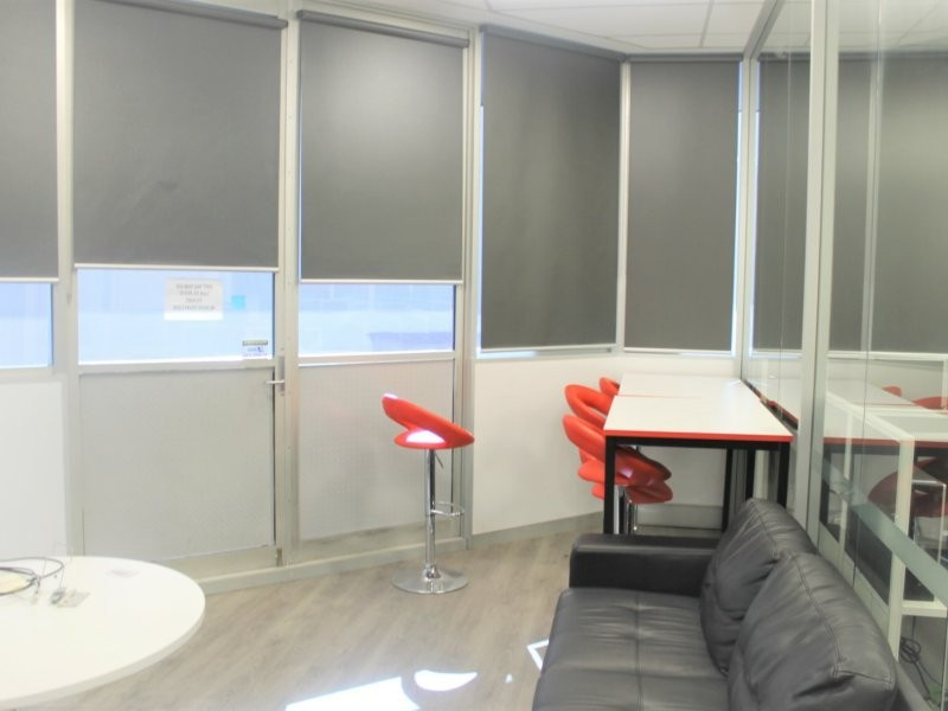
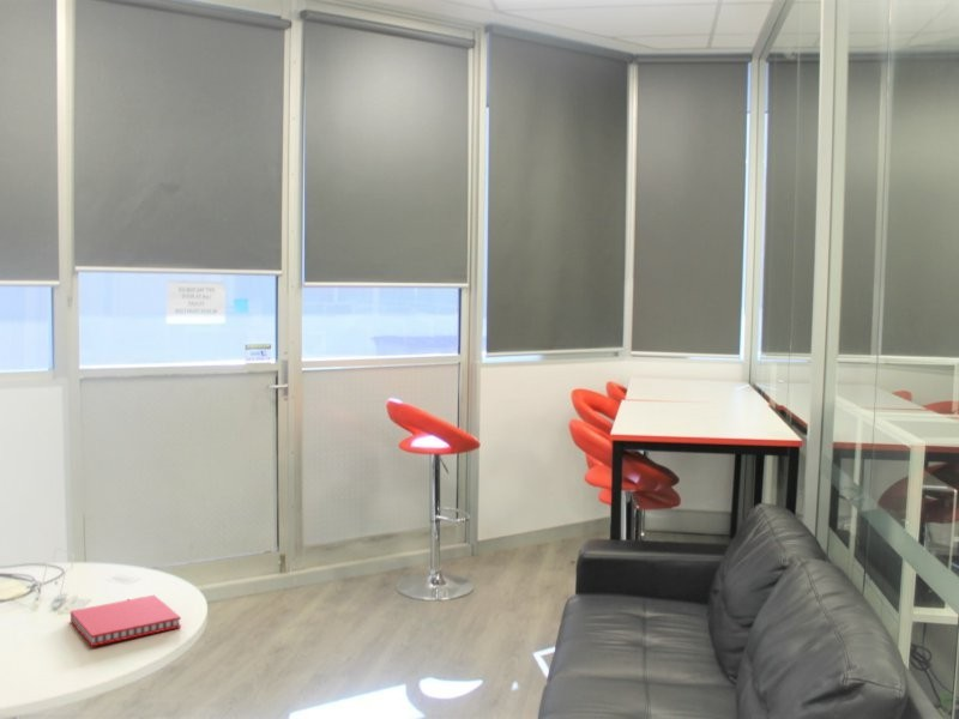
+ notebook [70,594,182,647]
